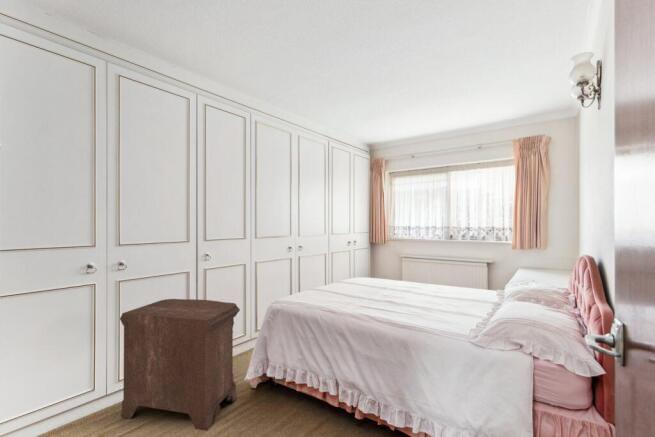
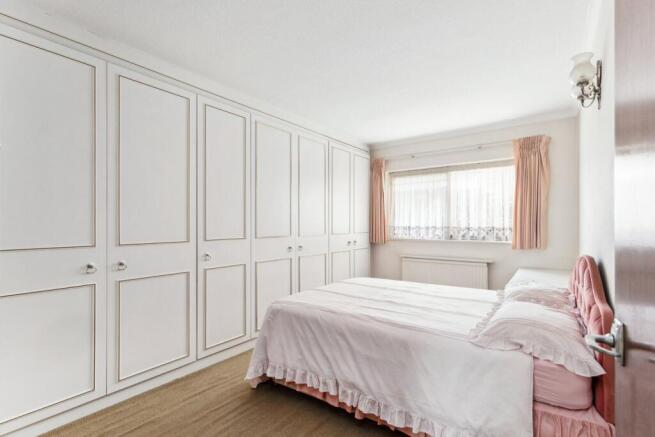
- nightstand [119,298,241,432]
